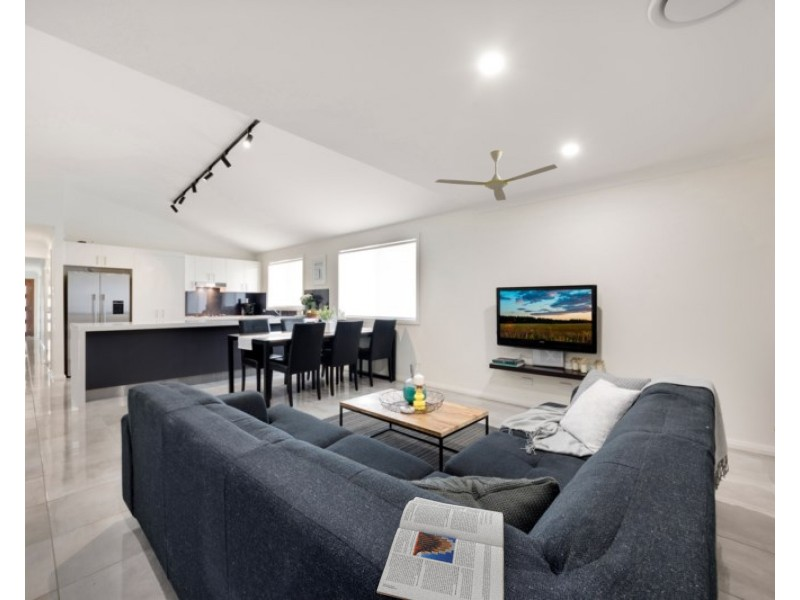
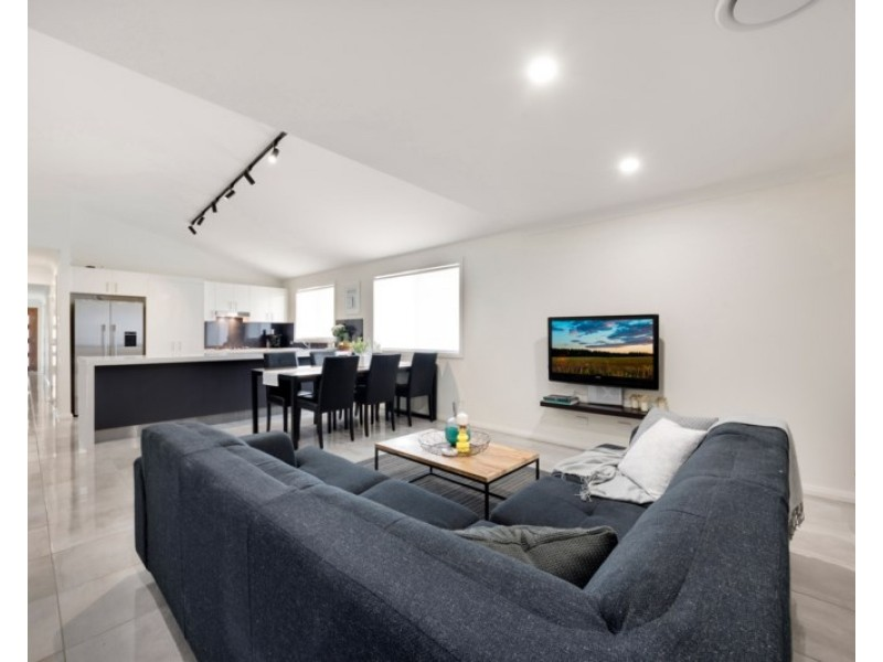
- ceiling fan [434,149,558,202]
- magazine [376,496,505,600]
